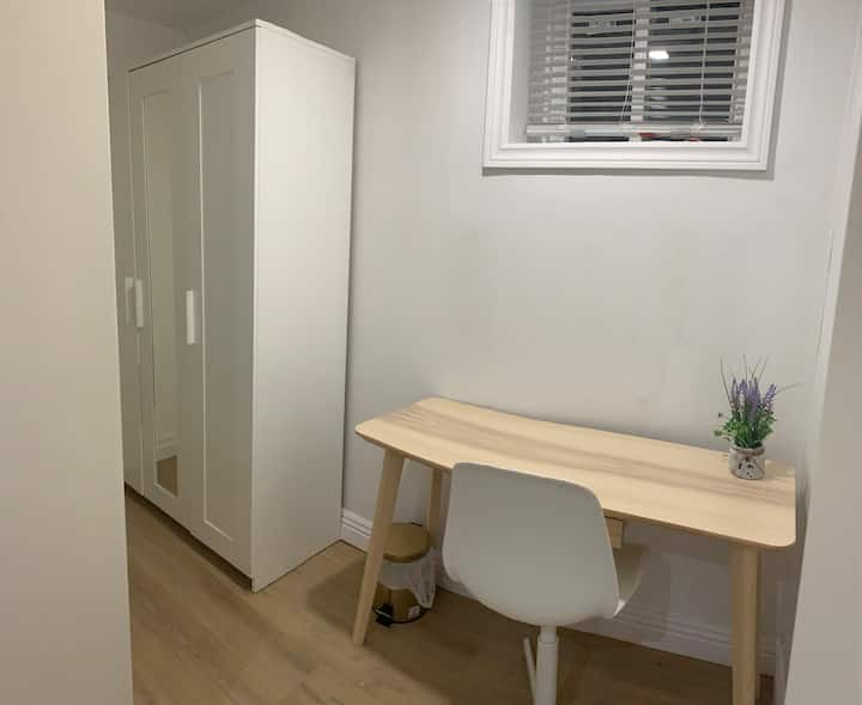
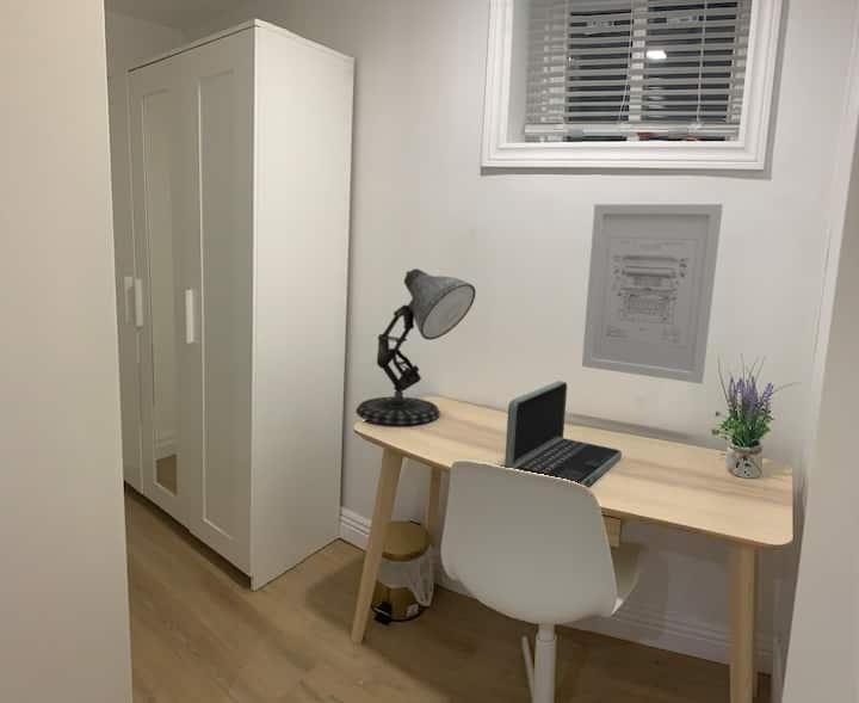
+ wall art [581,203,724,384]
+ desk lamp [354,267,477,426]
+ laptop [499,380,623,488]
